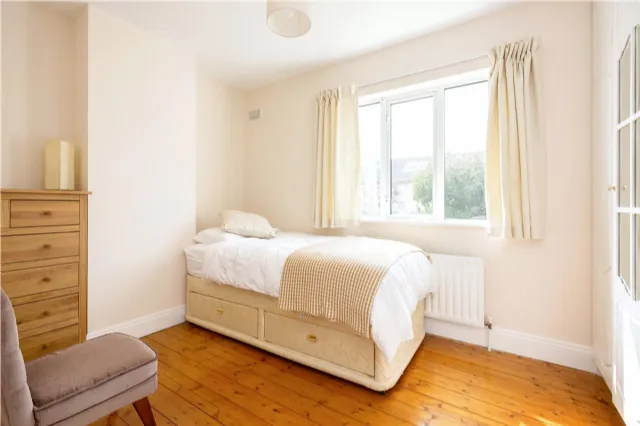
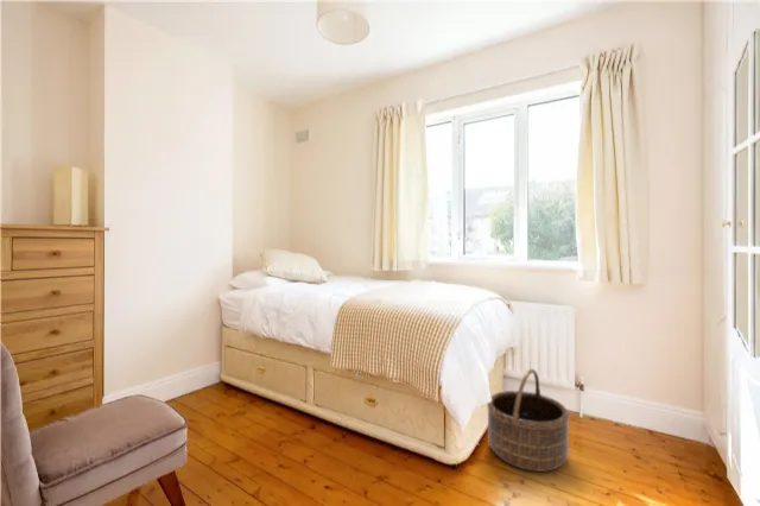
+ basket [486,368,570,473]
